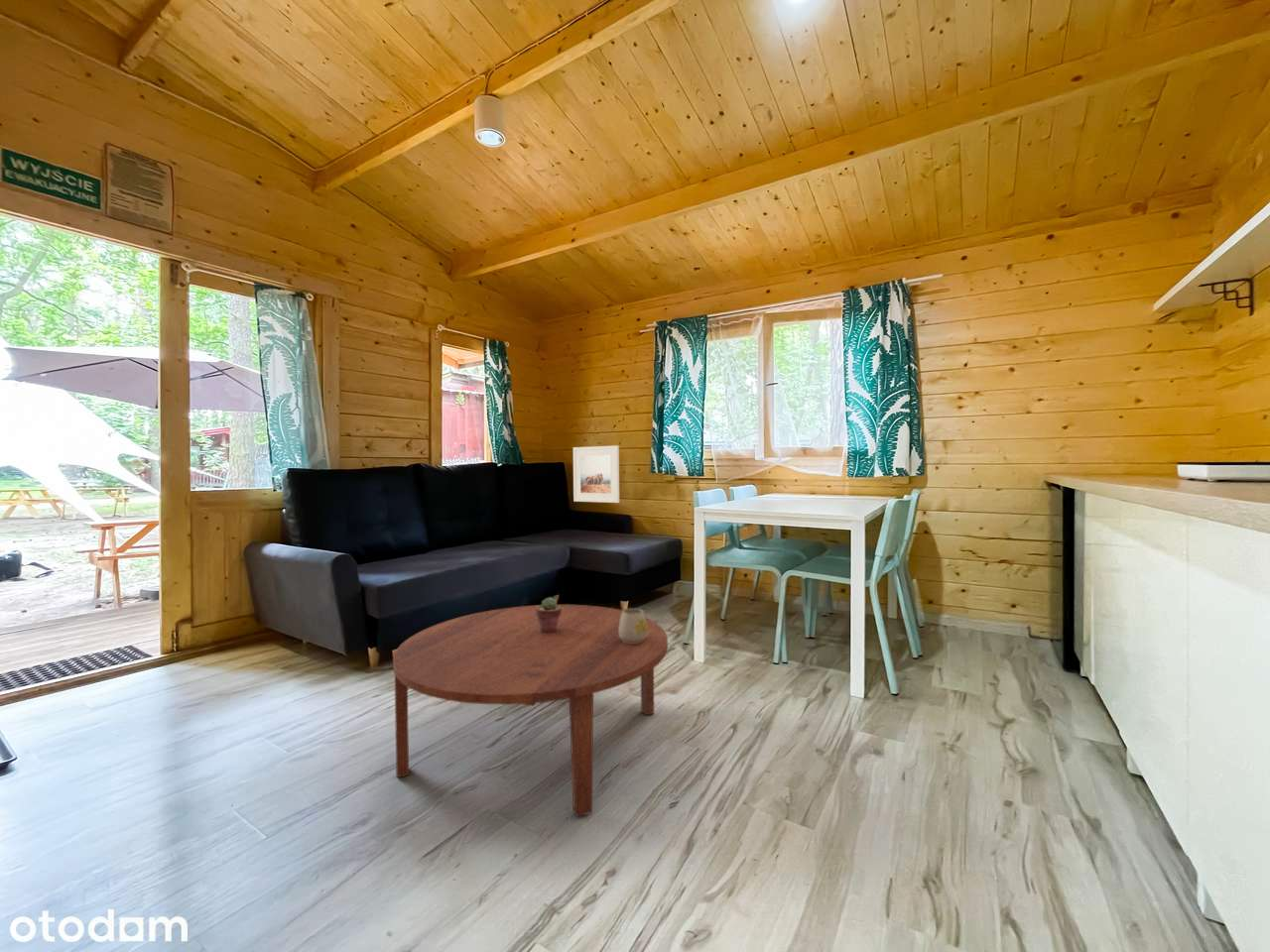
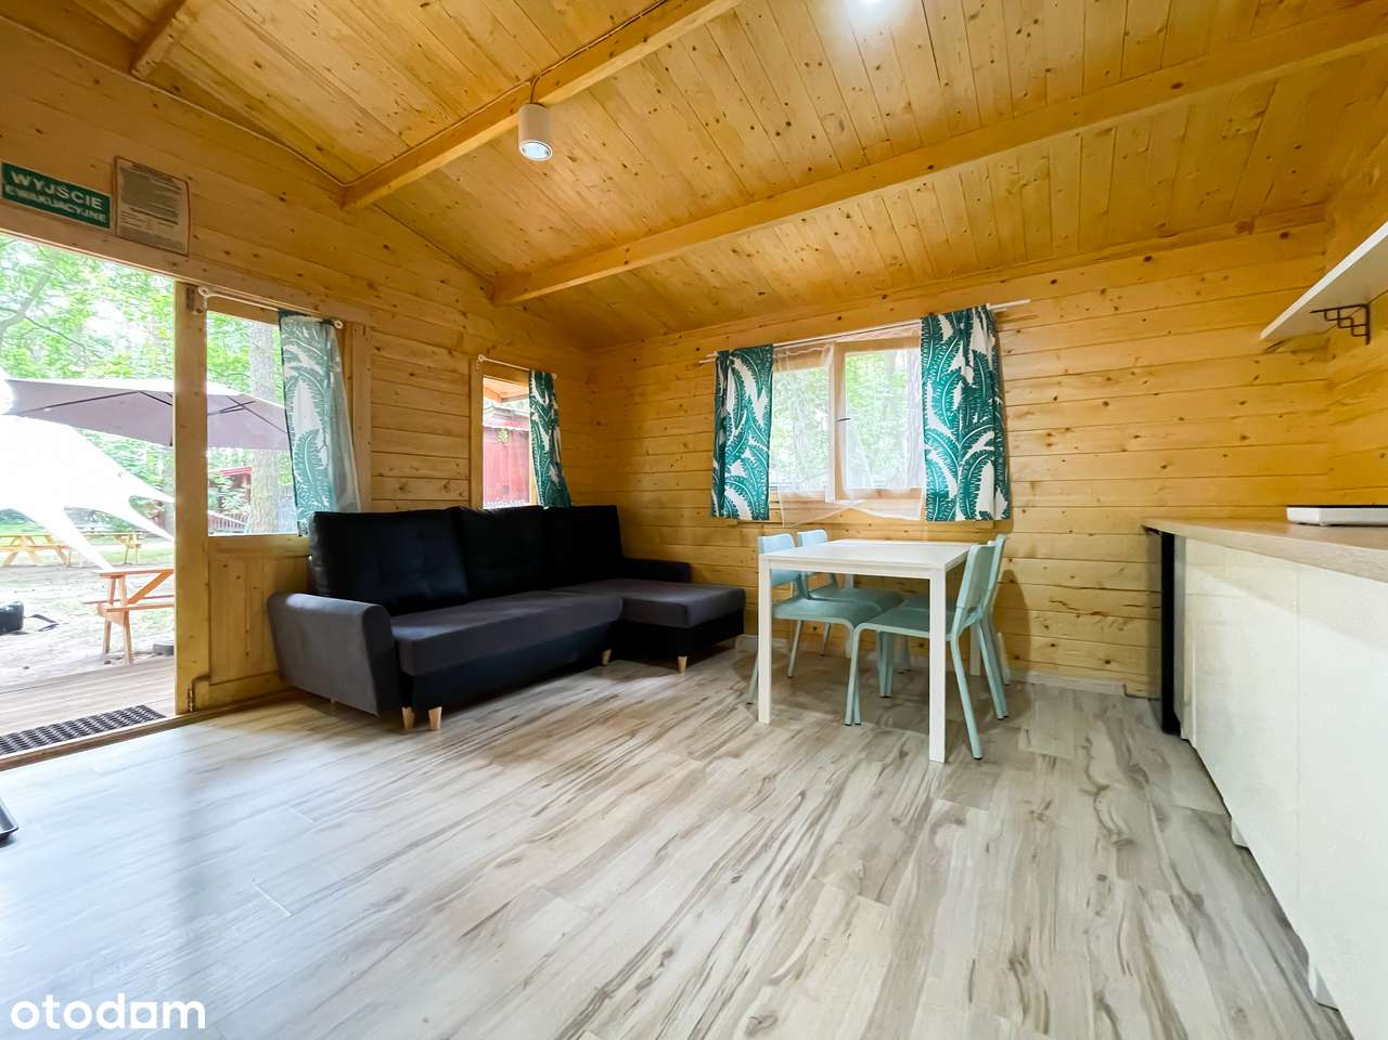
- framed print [572,444,620,504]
- potted succulent [536,596,562,633]
- coffee table [392,604,669,818]
- mug [619,607,647,644]
